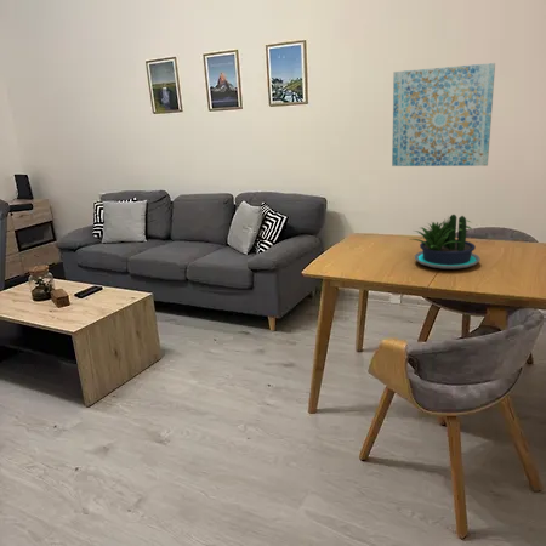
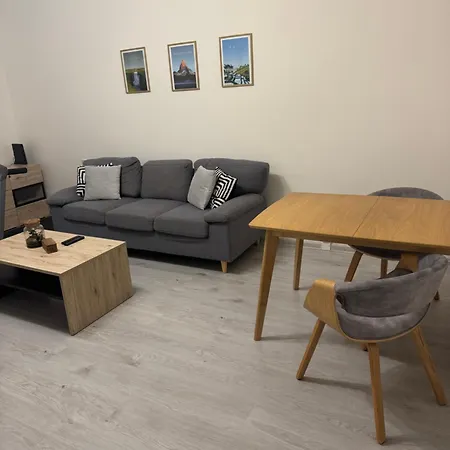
- wall art [391,62,496,167]
- potted plant [410,214,482,271]
